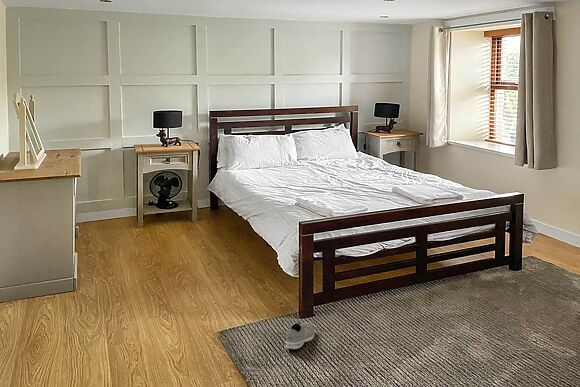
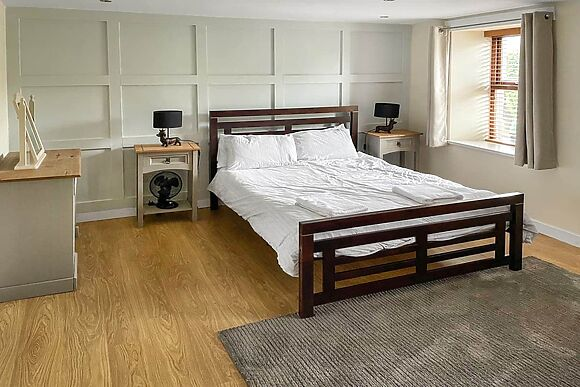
- sneaker [285,320,315,350]
